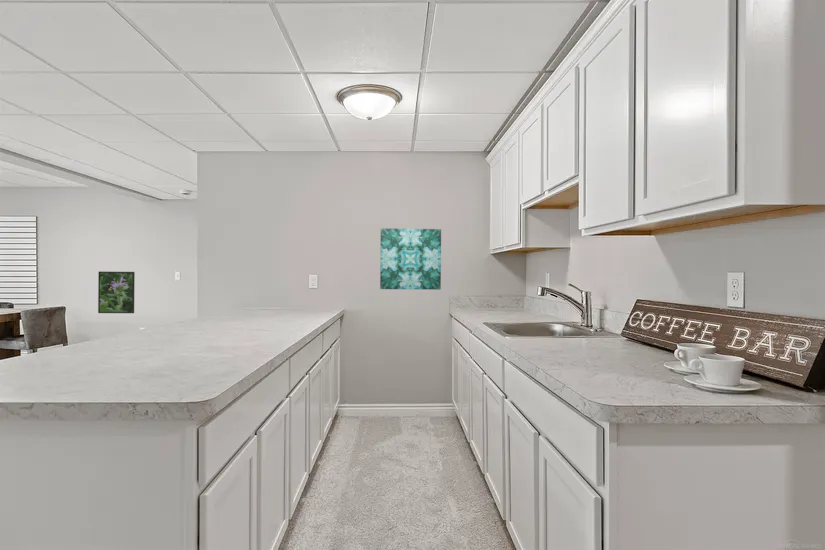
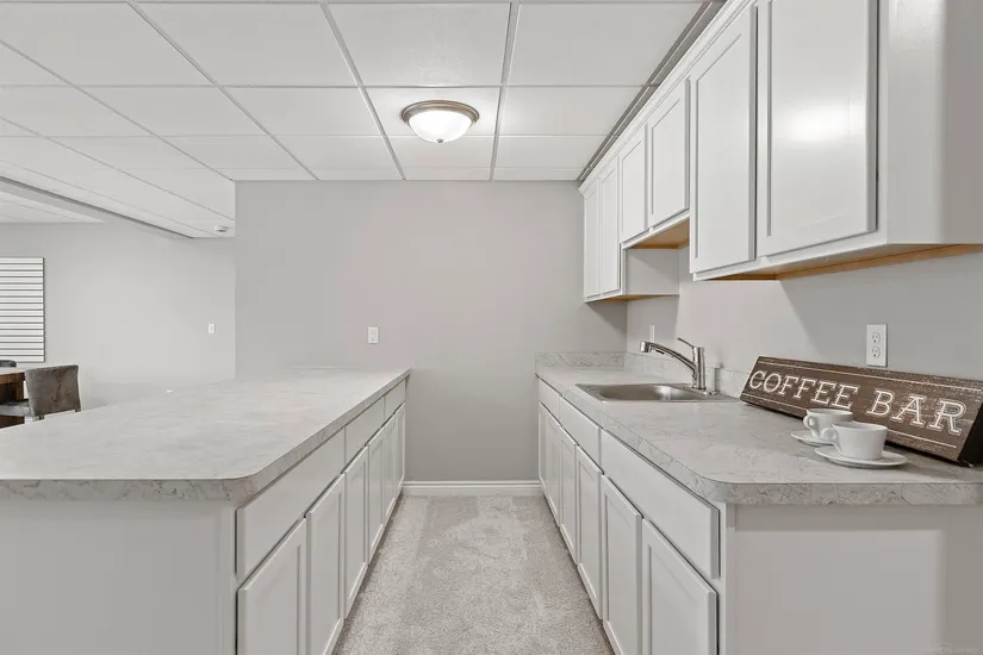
- wall art [379,227,442,291]
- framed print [97,271,136,314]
